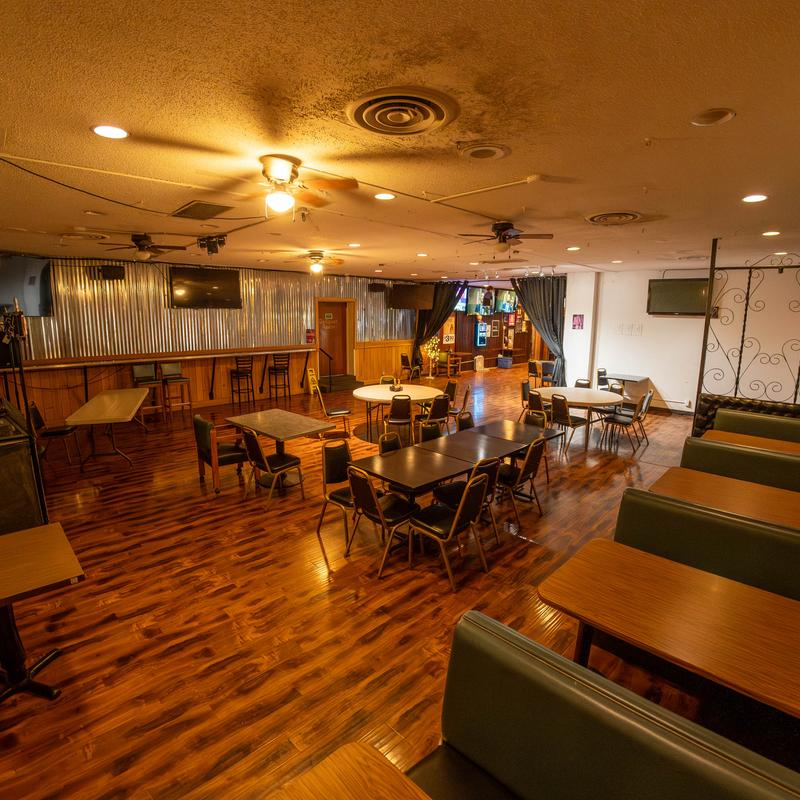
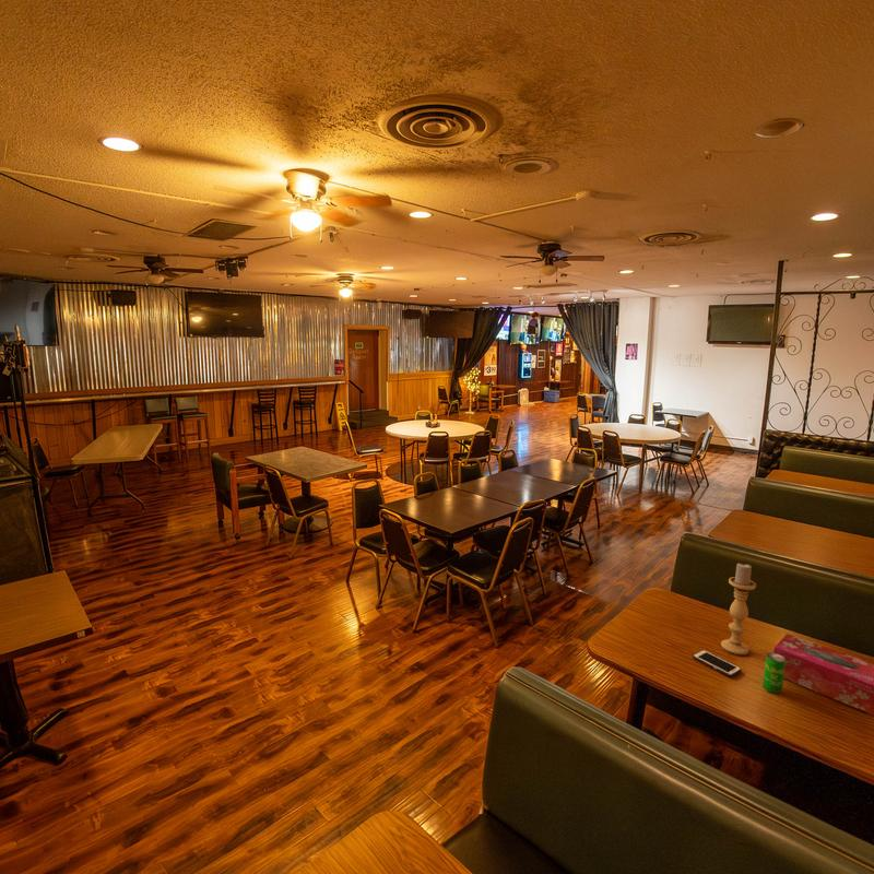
+ candle holder [720,563,757,657]
+ tissue box [772,633,874,716]
+ beverage can [761,652,786,695]
+ cell phone [692,649,742,677]
